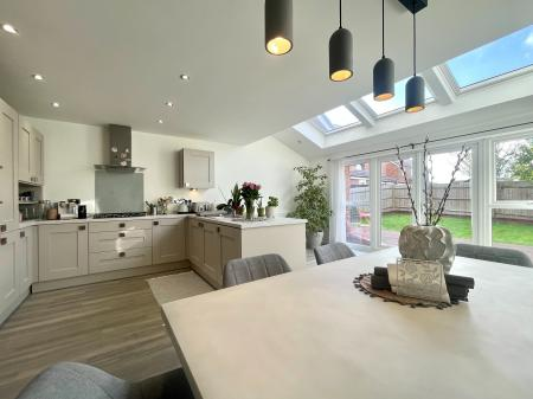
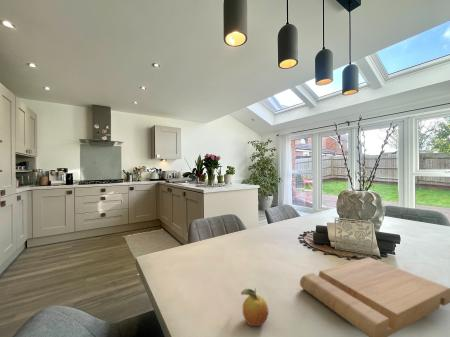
+ cutting board [299,256,450,337]
+ fruit [240,288,269,327]
